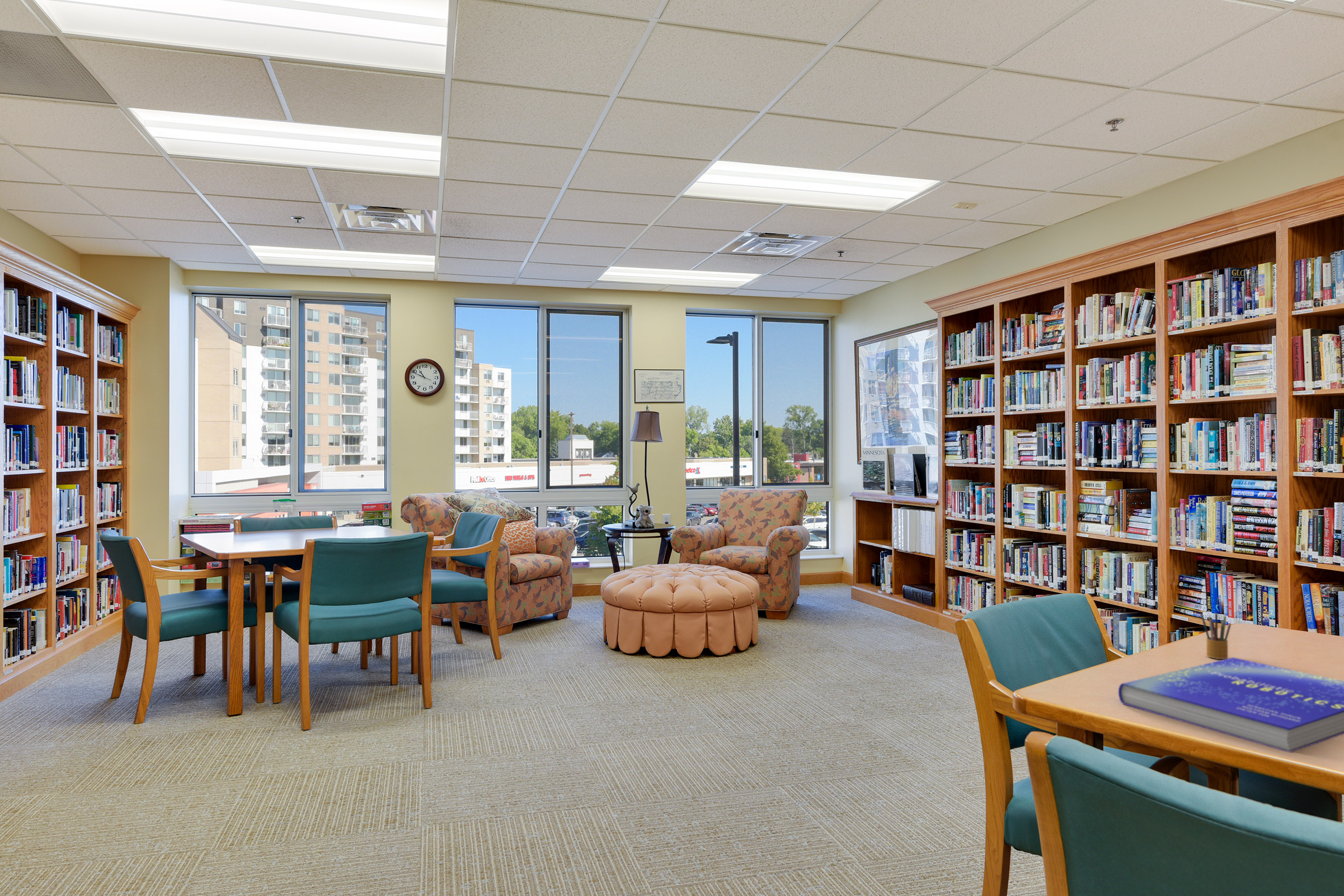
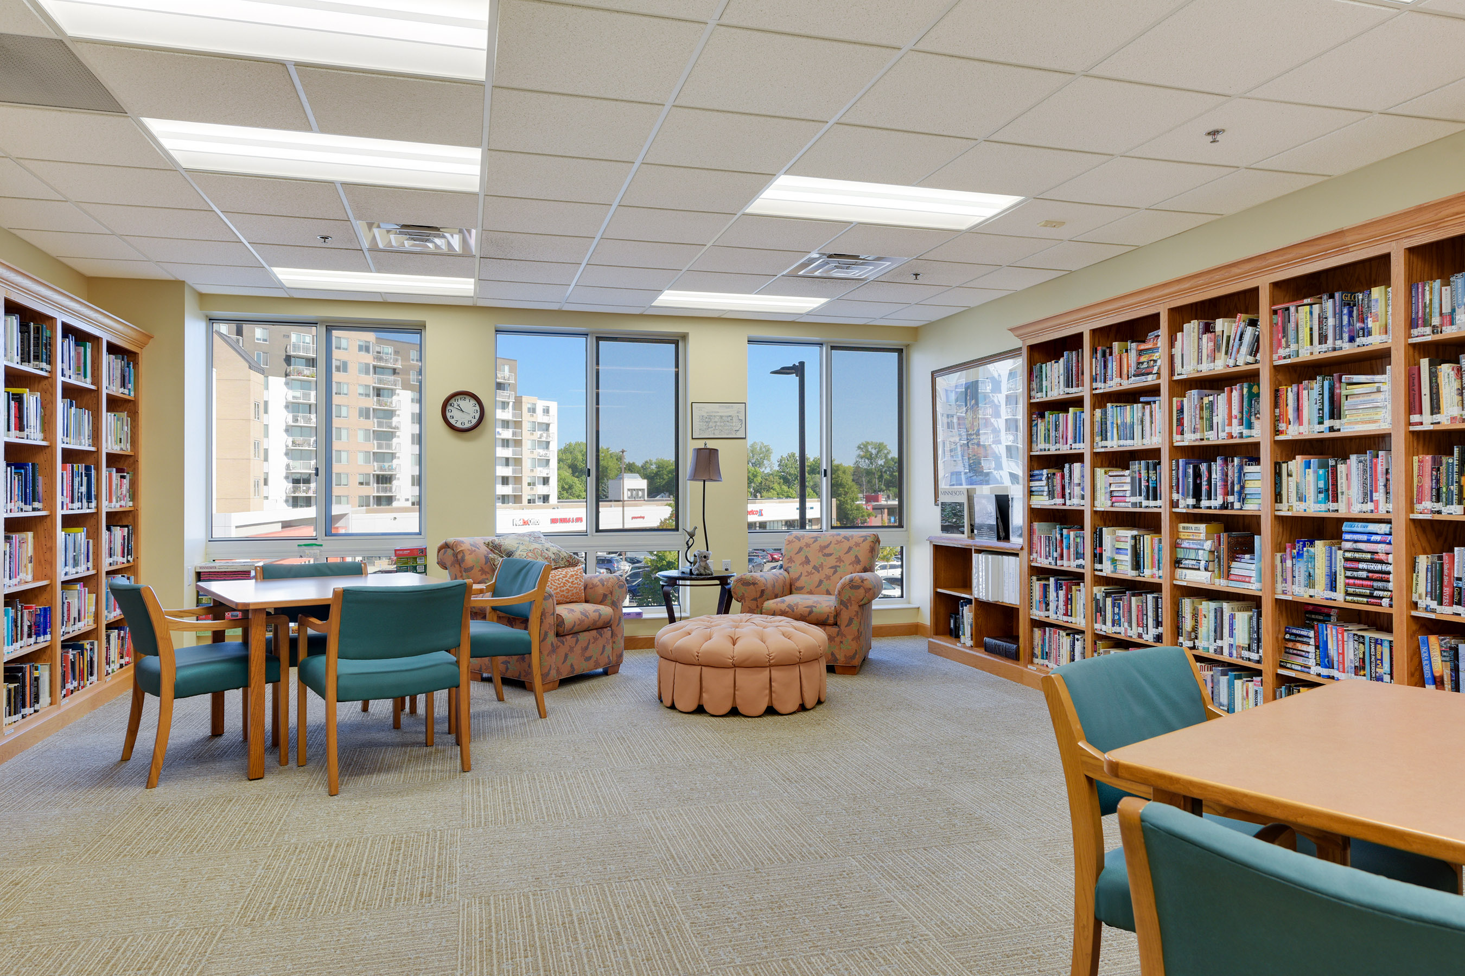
- pencil box [1200,611,1232,660]
- book [1118,657,1344,753]
